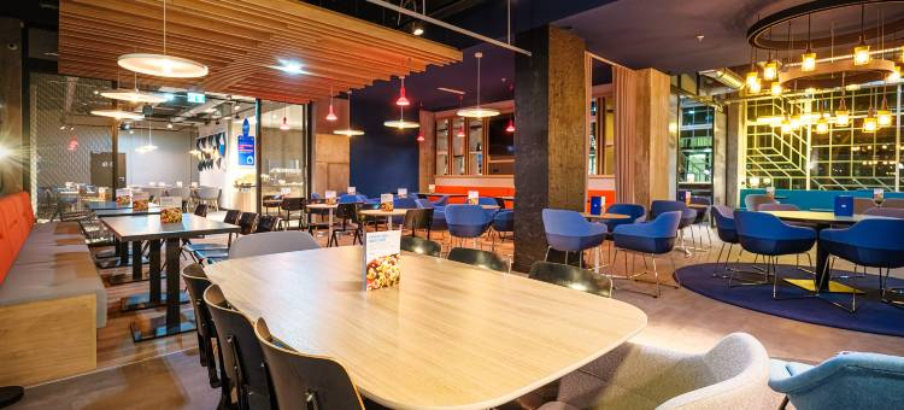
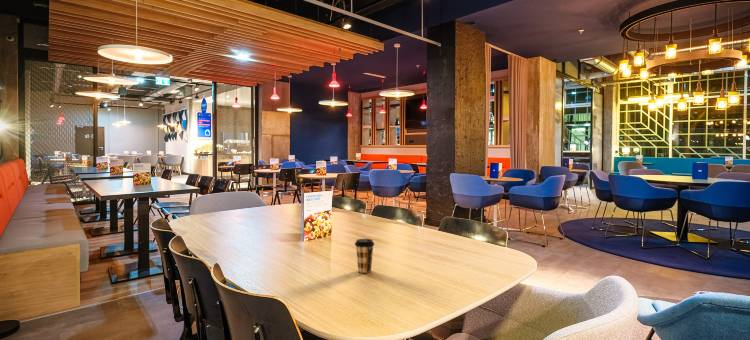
+ coffee cup [354,238,375,274]
